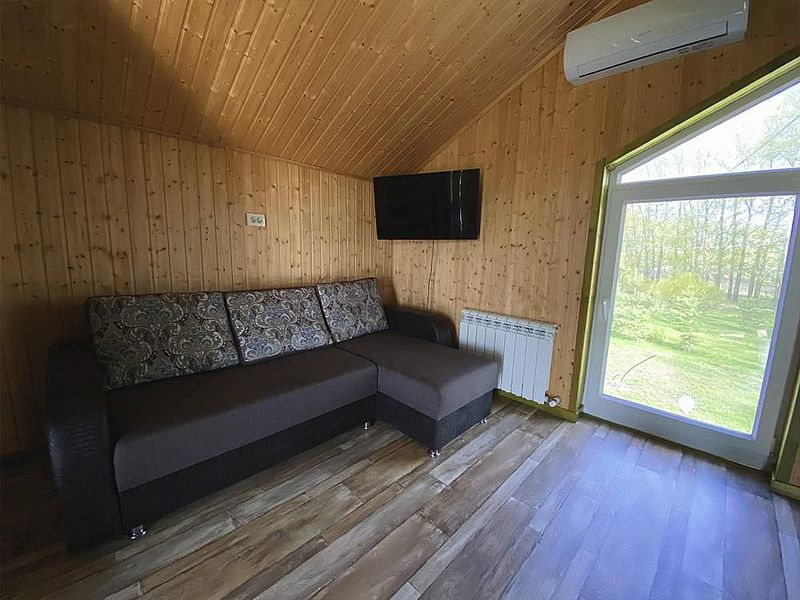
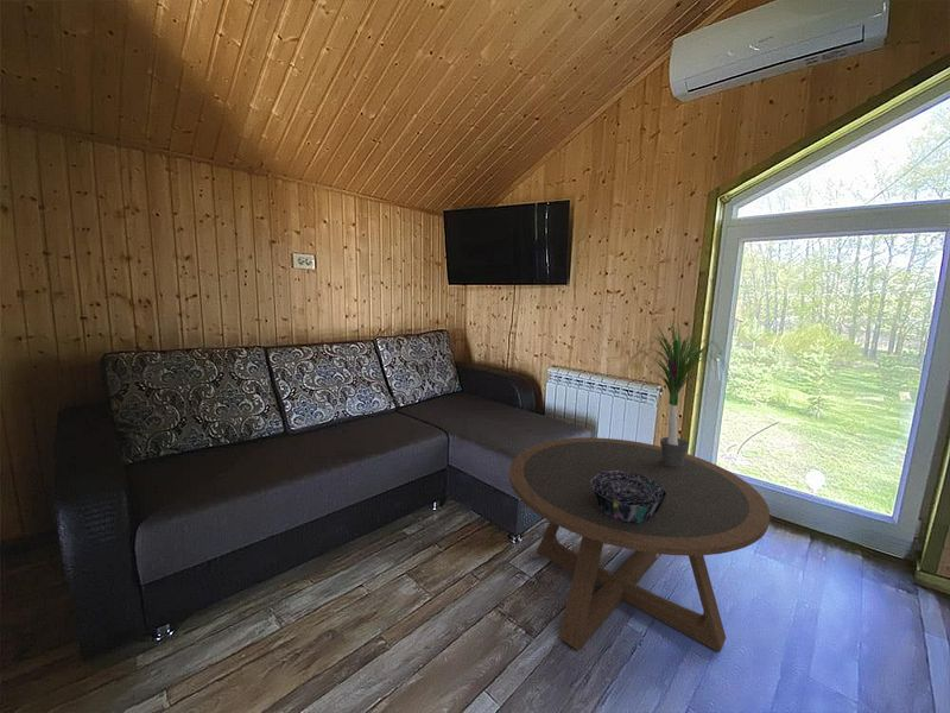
+ decorative bowl [590,471,667,523]
+ potted plant [623,315,735,467]
+ coffee table [508,436,771,652]
